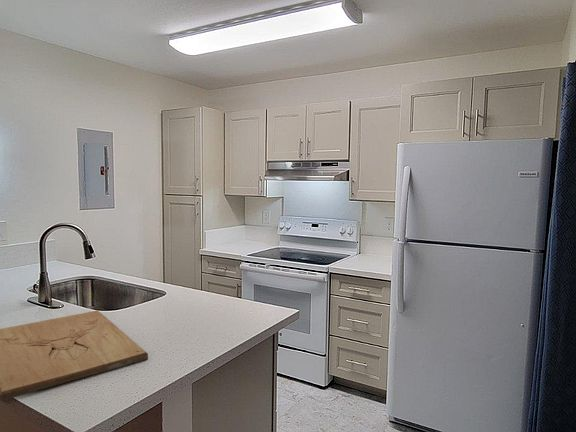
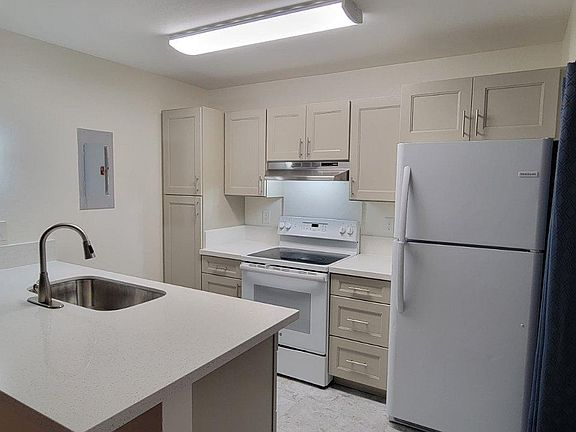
- cutting board [0,309,149,402]
